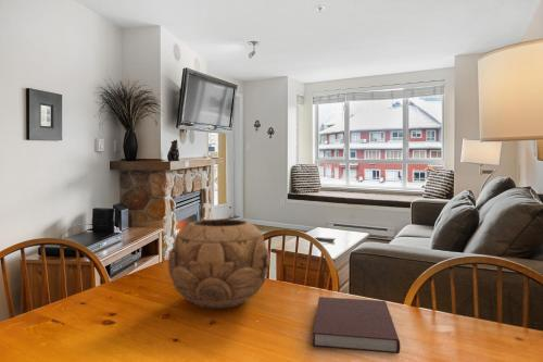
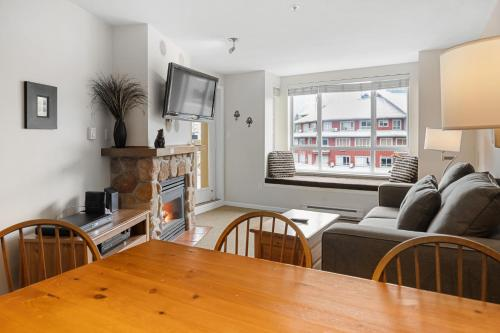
- decorative bowl [167,217,270,310]
- notebook [312,296,401,354]
